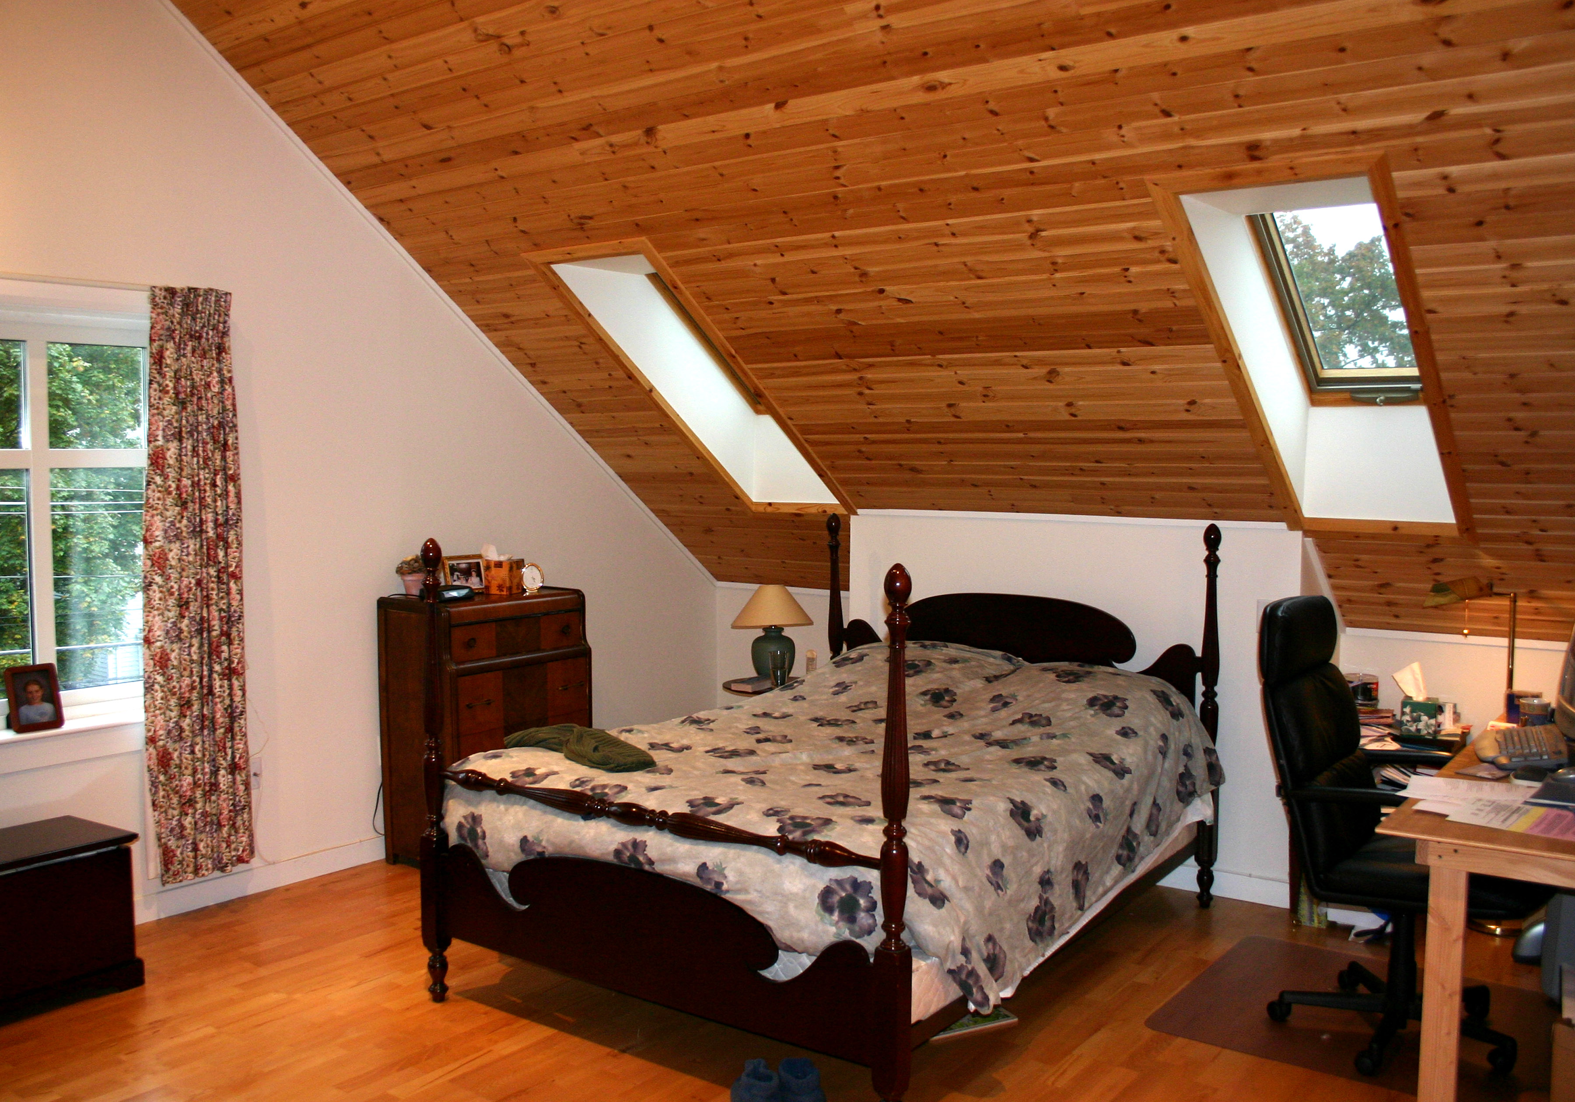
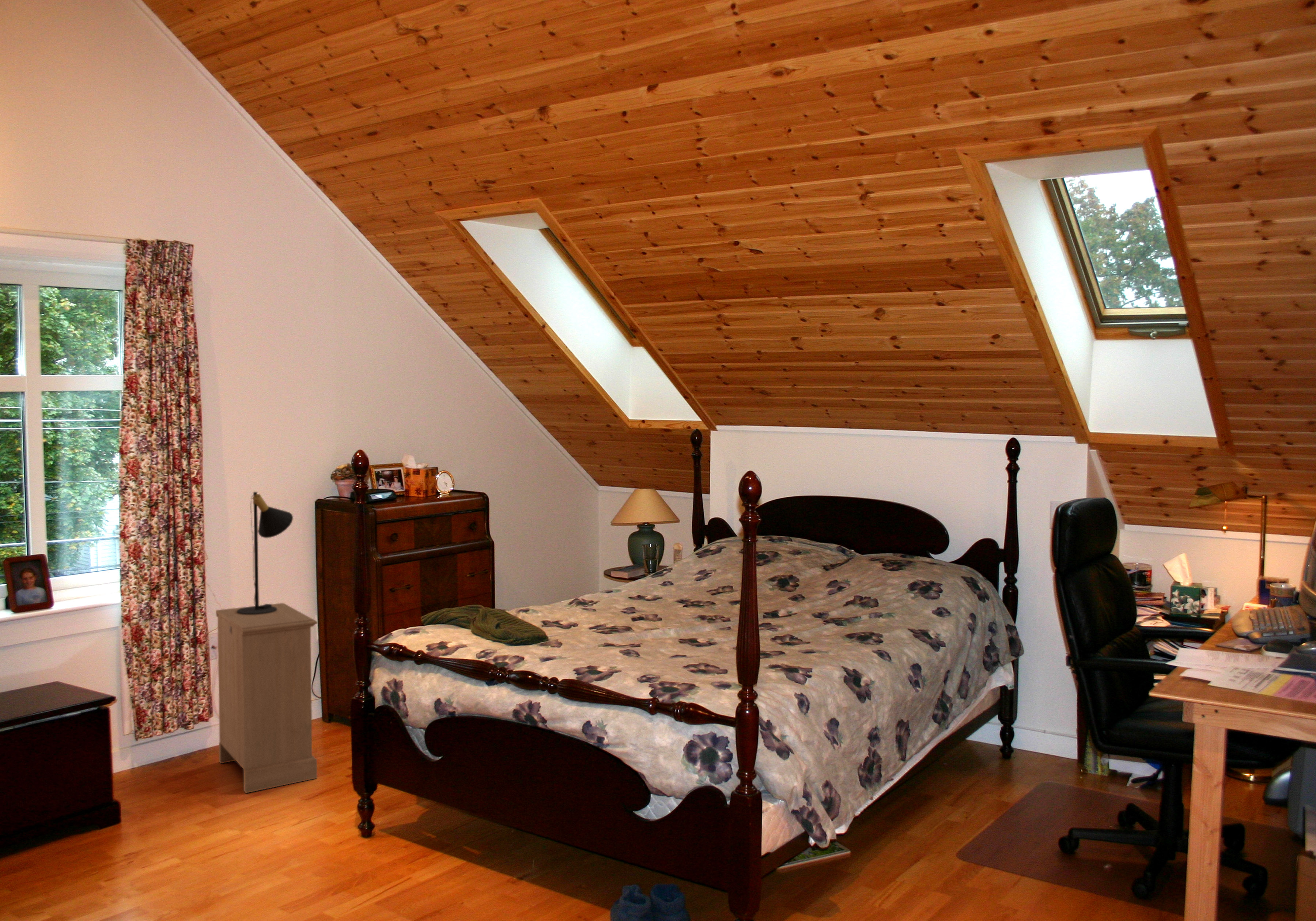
+ cabinet [215,603,318,793]
+ table lamp [237,492,294,615]
